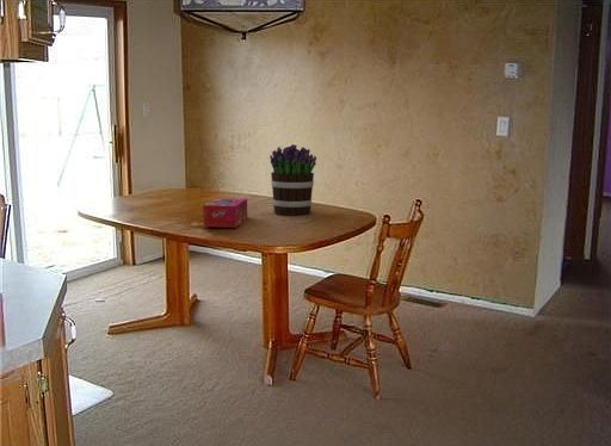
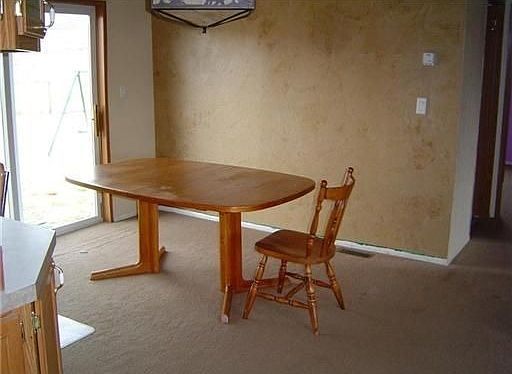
- tissue box [202,197,248,229]
- bouquet [269,143,317,216]
